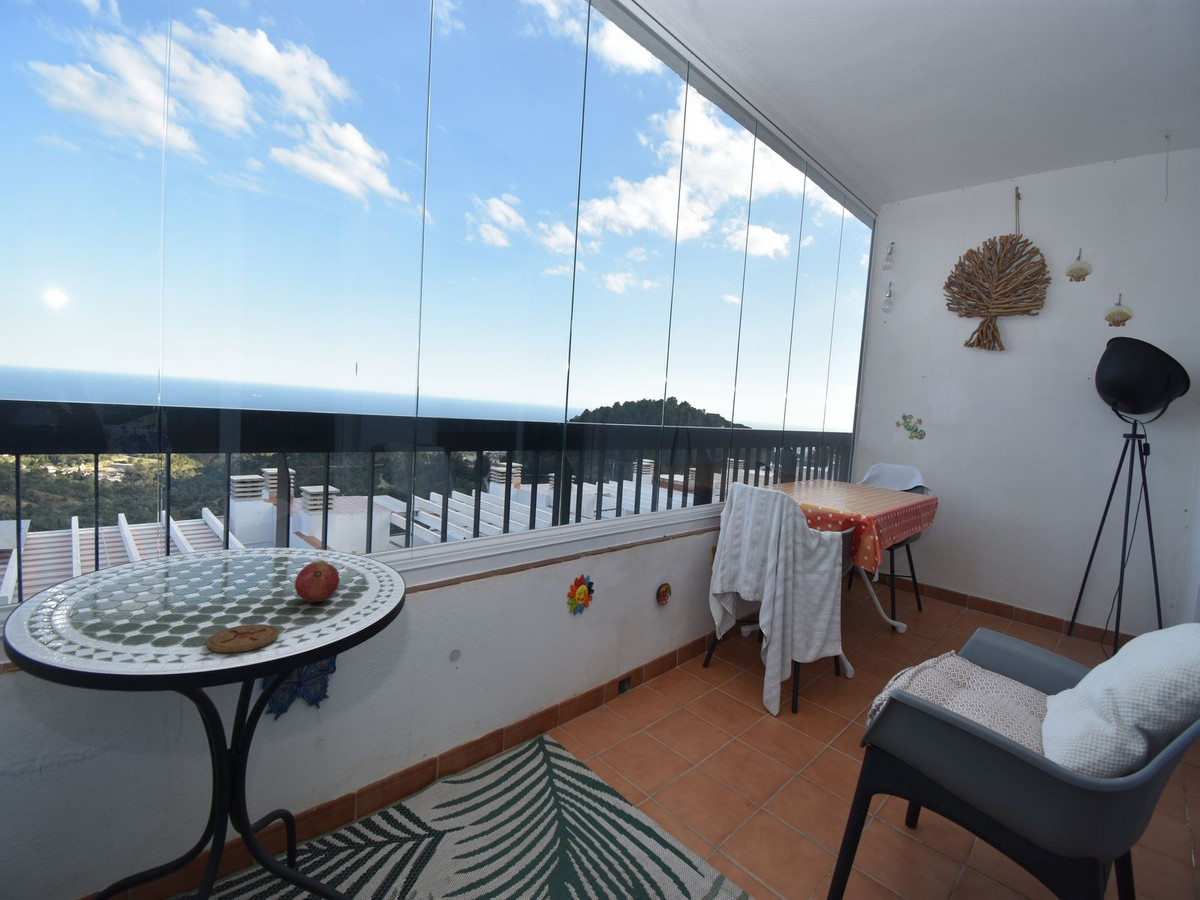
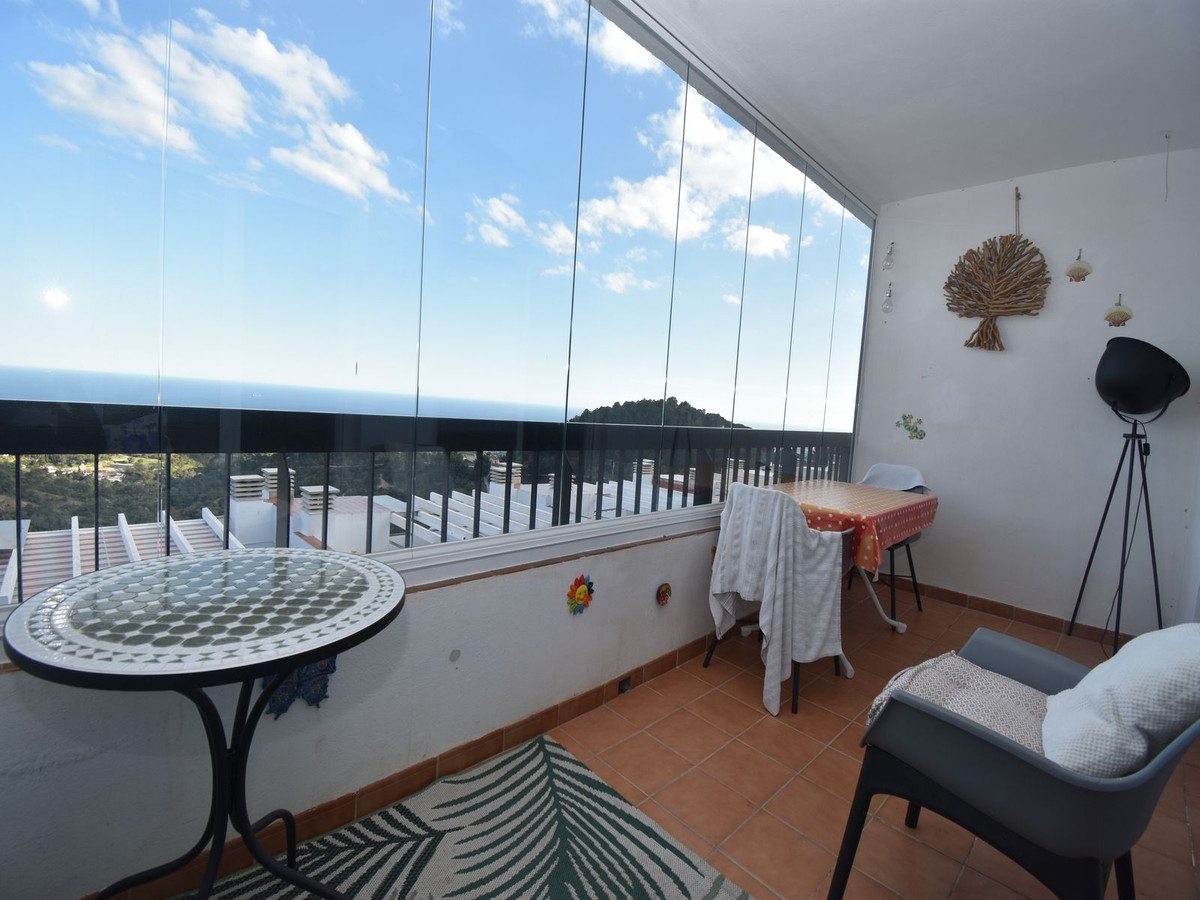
- fruit [294,561,341,603]
- coaster [205,623,280,654]
